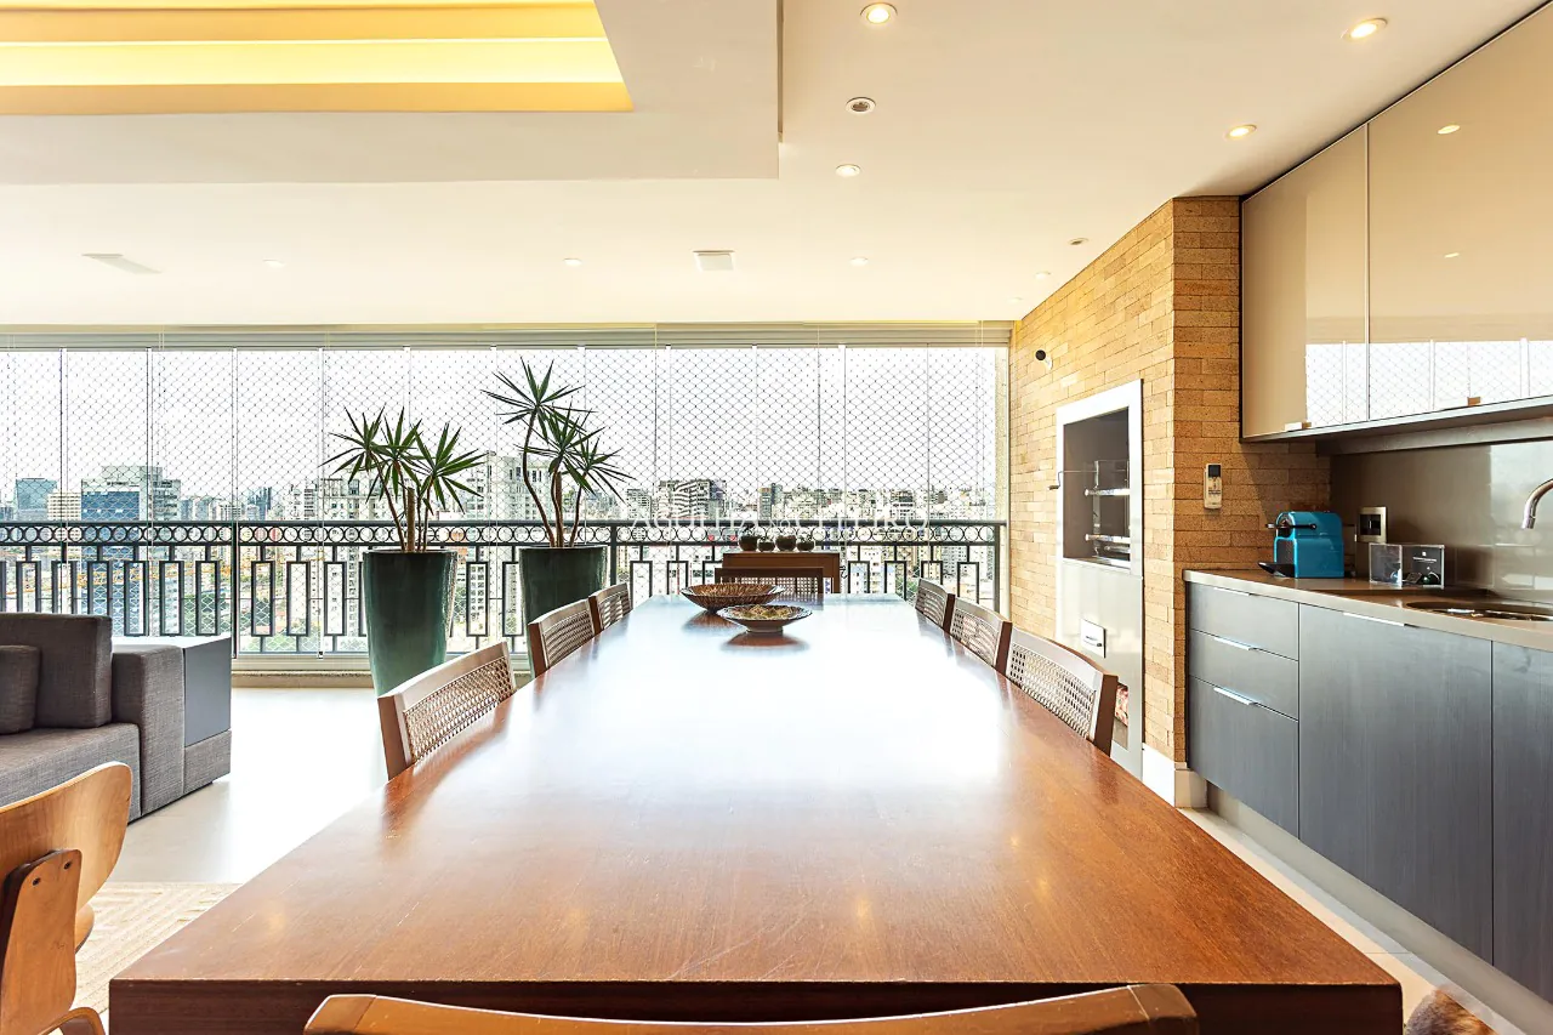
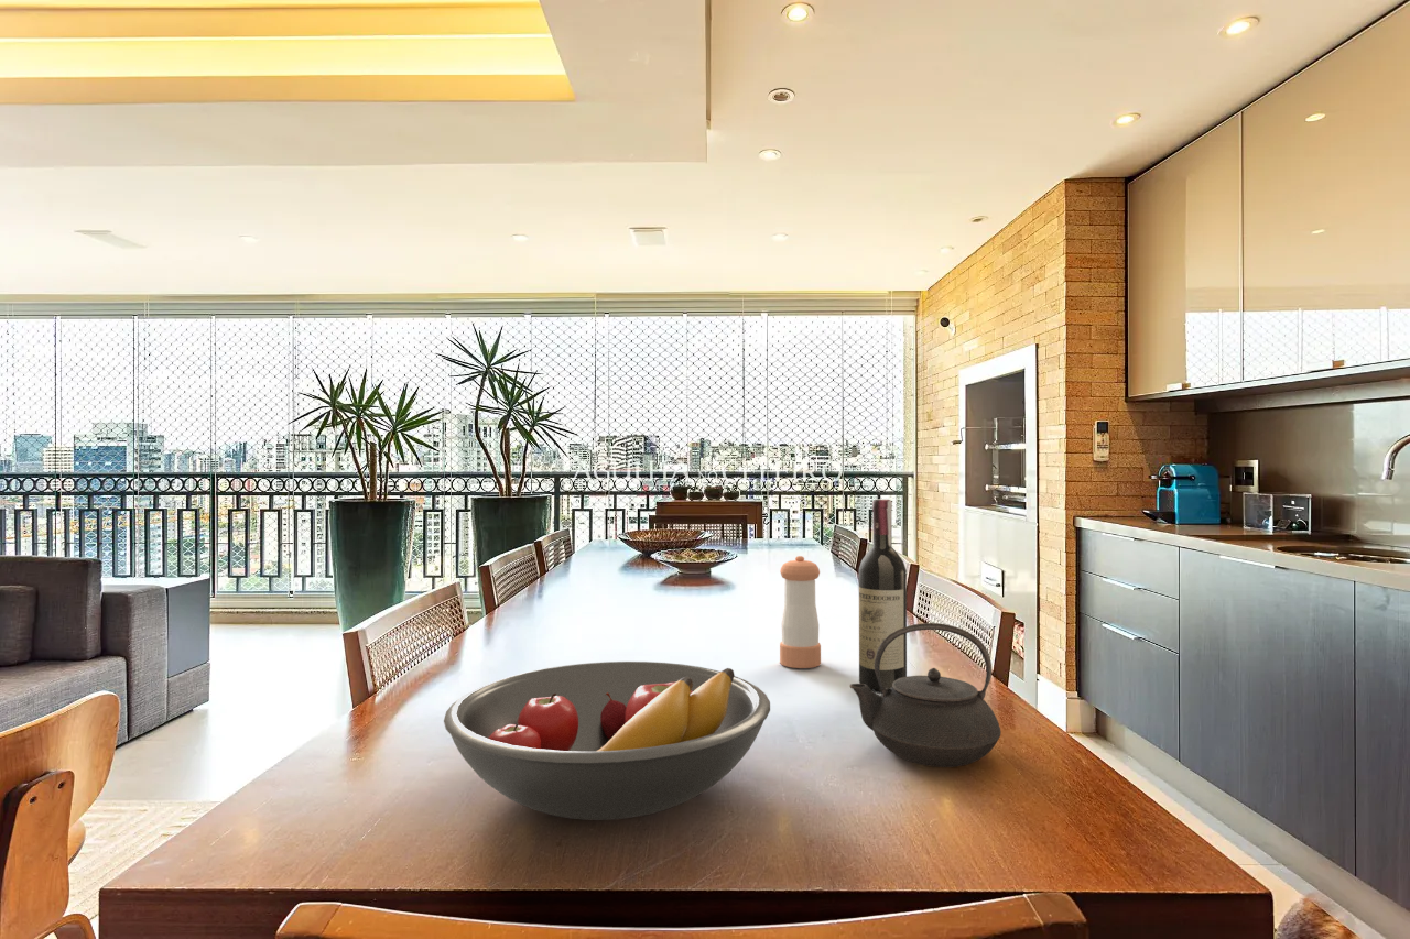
+ teapot [848,622,1001,768]
+ fruit bowl [443,660,771,821]
+ wine bottle [858,498,908,692]
+ pepper shaker [779,555,822,669]
